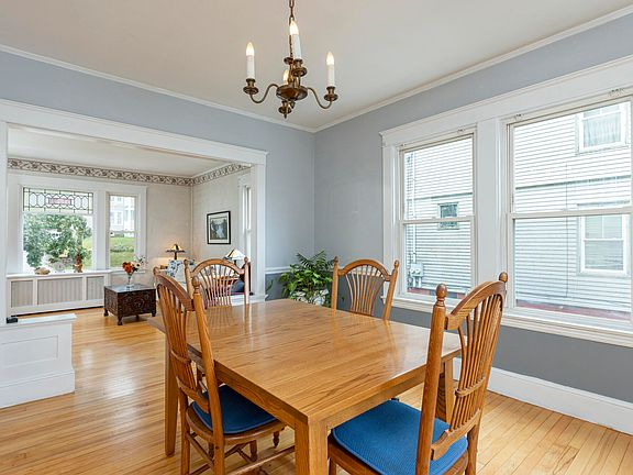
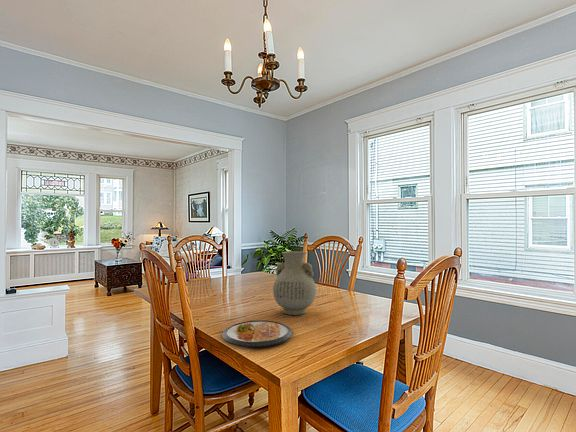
+ vase [272,250,317,316]
+ dish [221,320,293,348]
